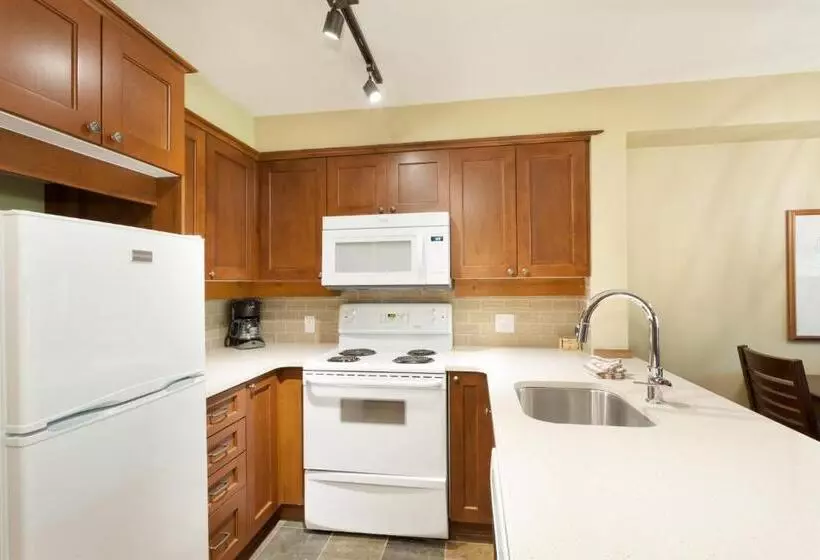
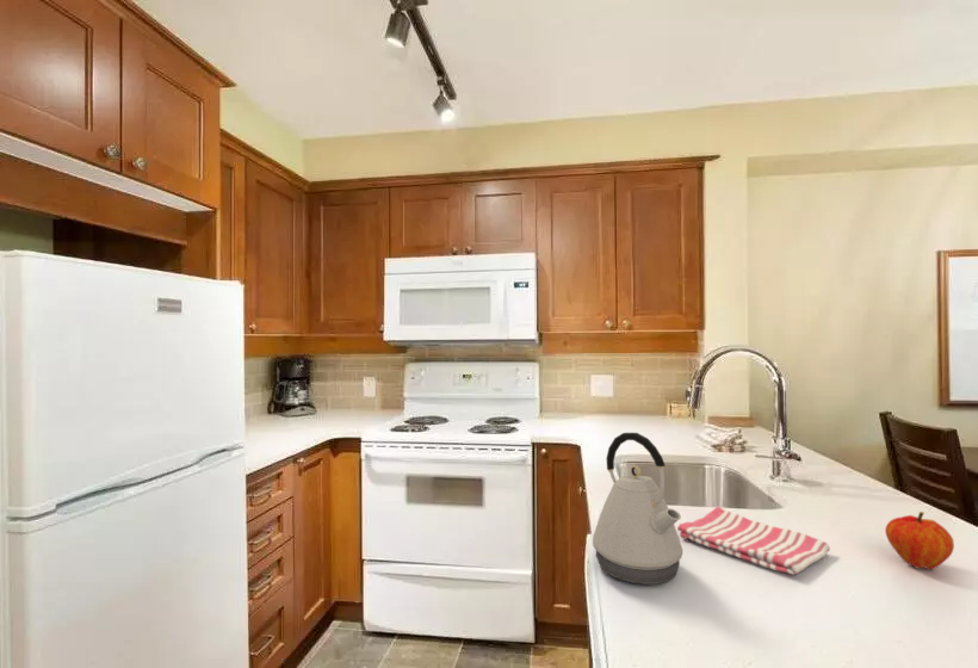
+ dish towel [676,505,831,576]
+ fruit [884,511,955,570]
+ kettle [592,432,683,586]
